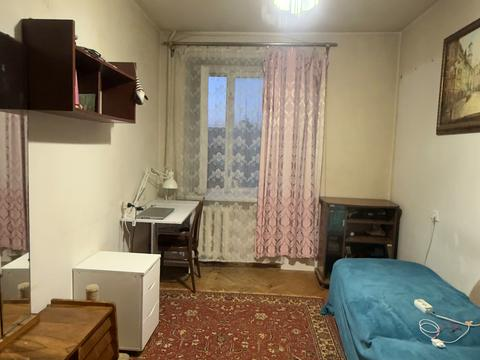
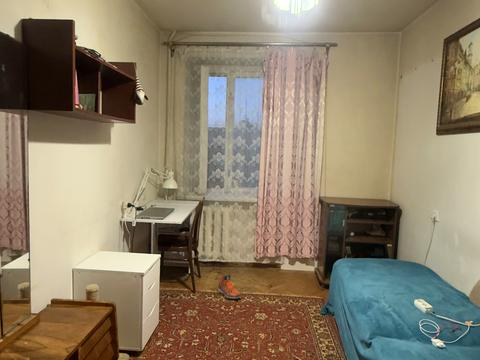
+ sneaker [217,273,242,300]
